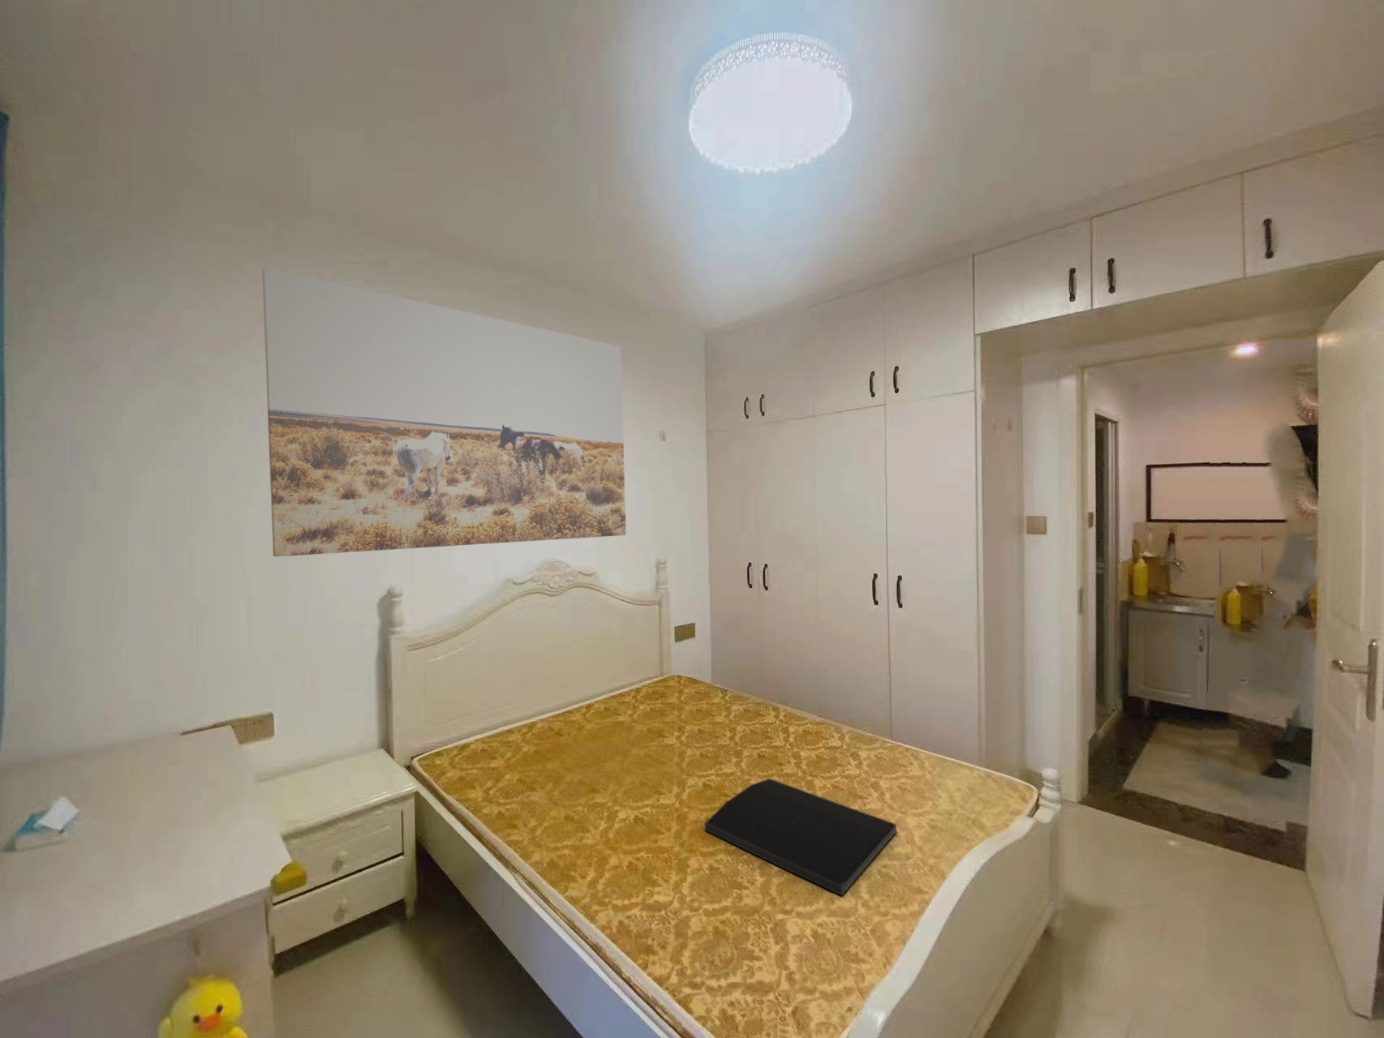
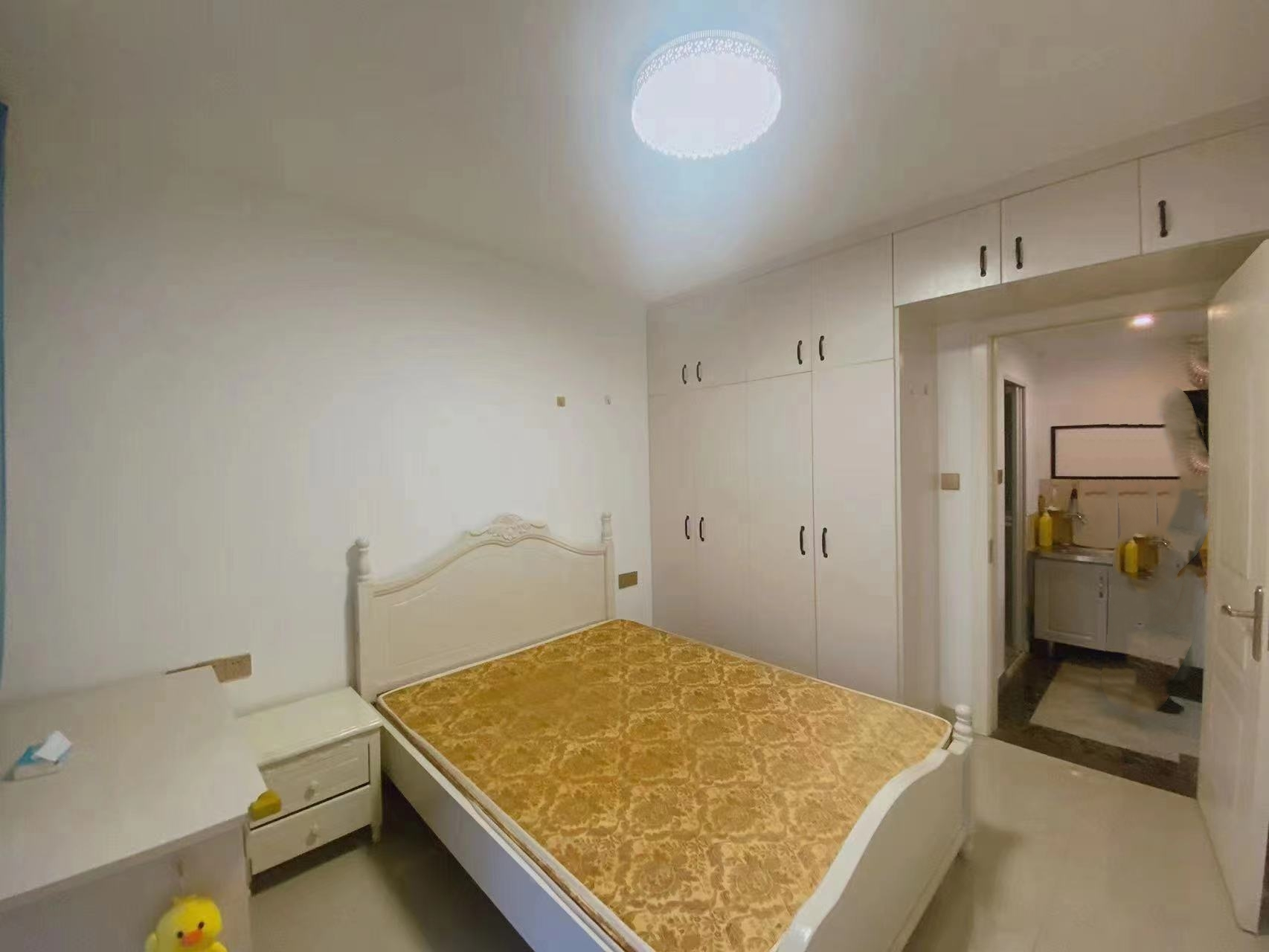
- wall art [262,266,627,557]
- desk pad [705,777,898,896]
